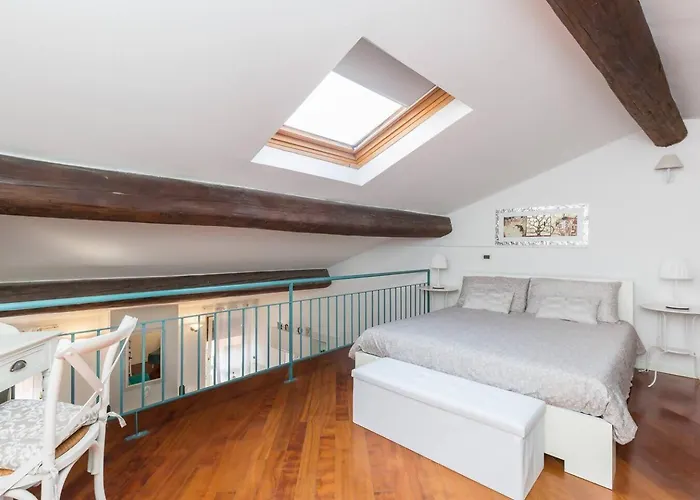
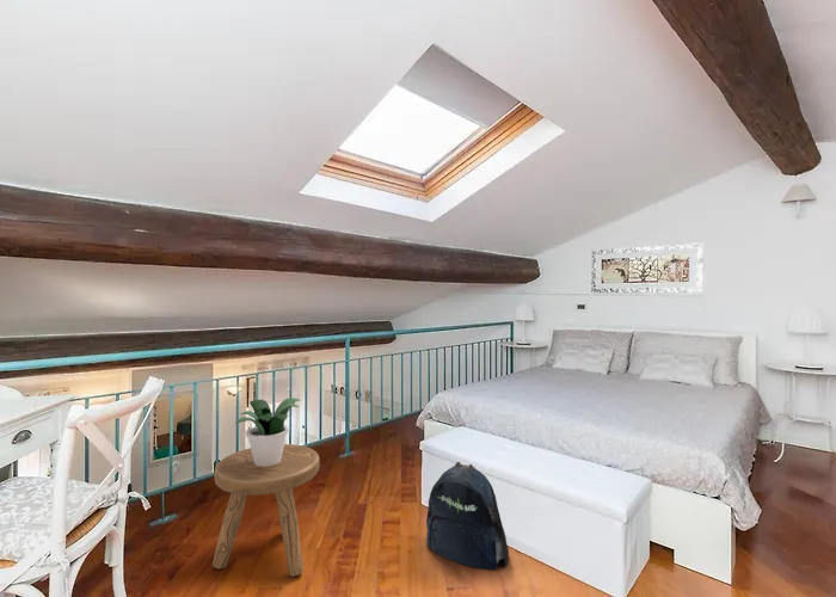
+ backpack [425,461,510,571]
+ potted plant [234,396,301,467]
+ stool [211,443,321,578]
